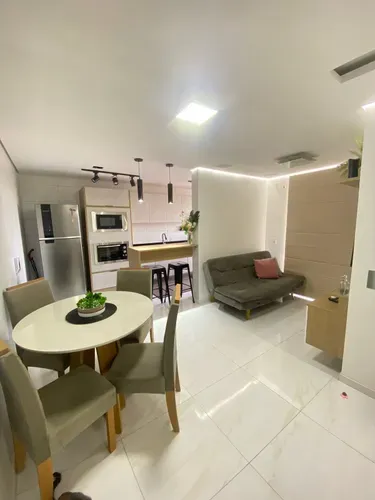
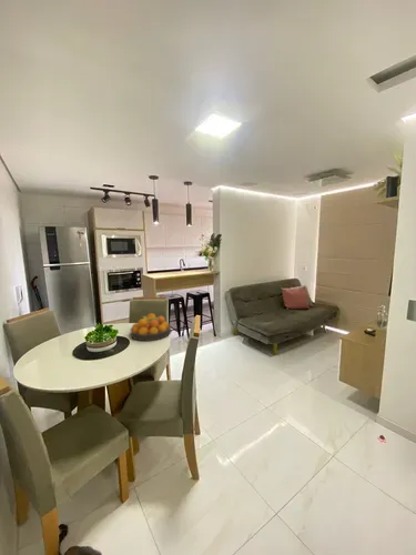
+ fruit bowl [130,312,172,342]
